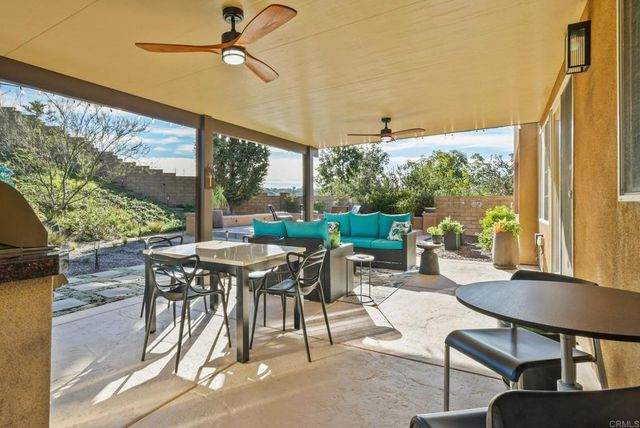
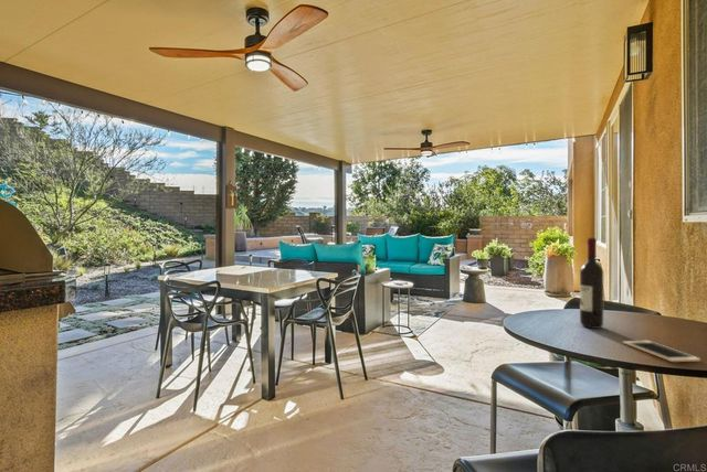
+ cell phone [622,340,701,363]
+ wine bottle [579,237,604,330]
